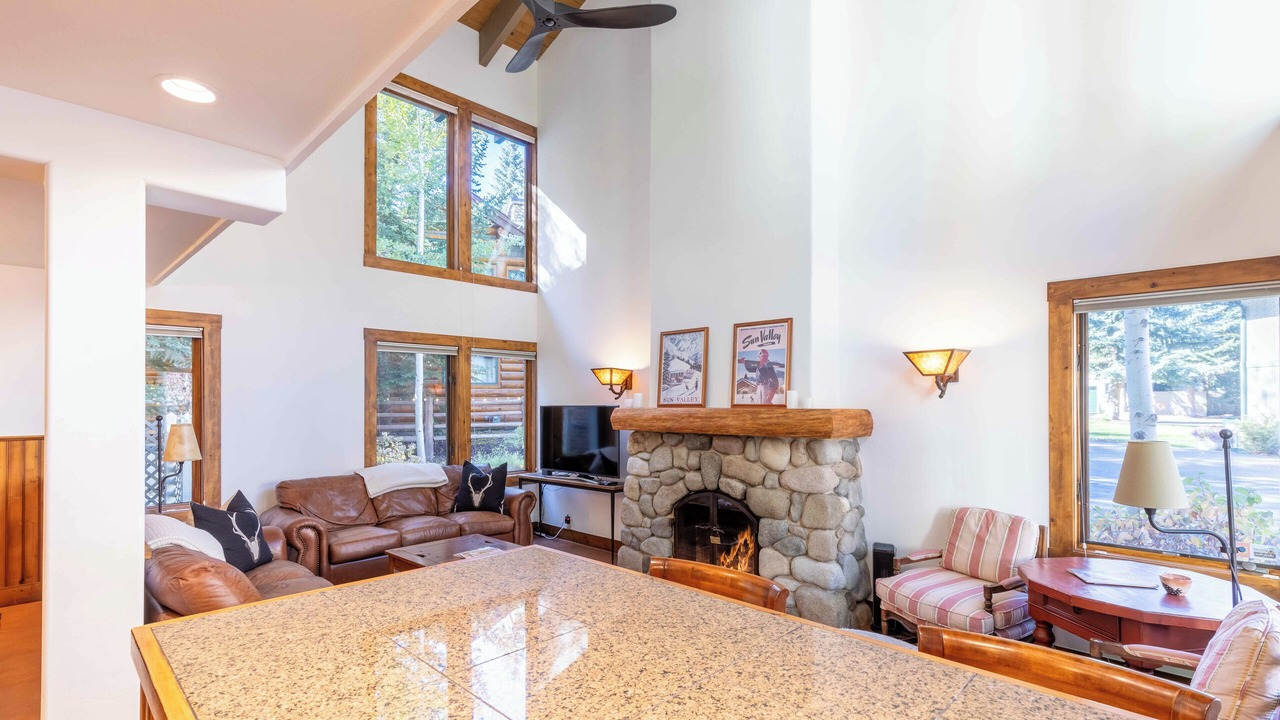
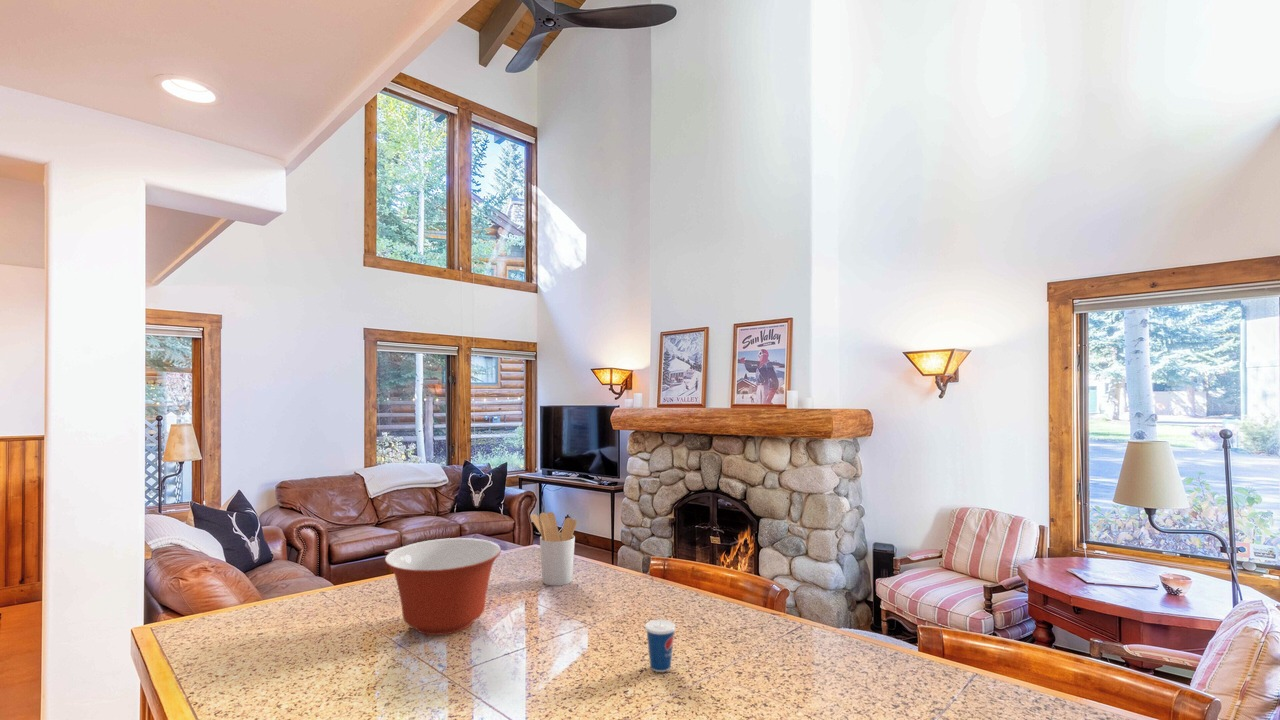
+ cup [644,604,677,673]
+ mixing bowl [384,537,502,636]
+ utensil holder [529,511,578,587]
